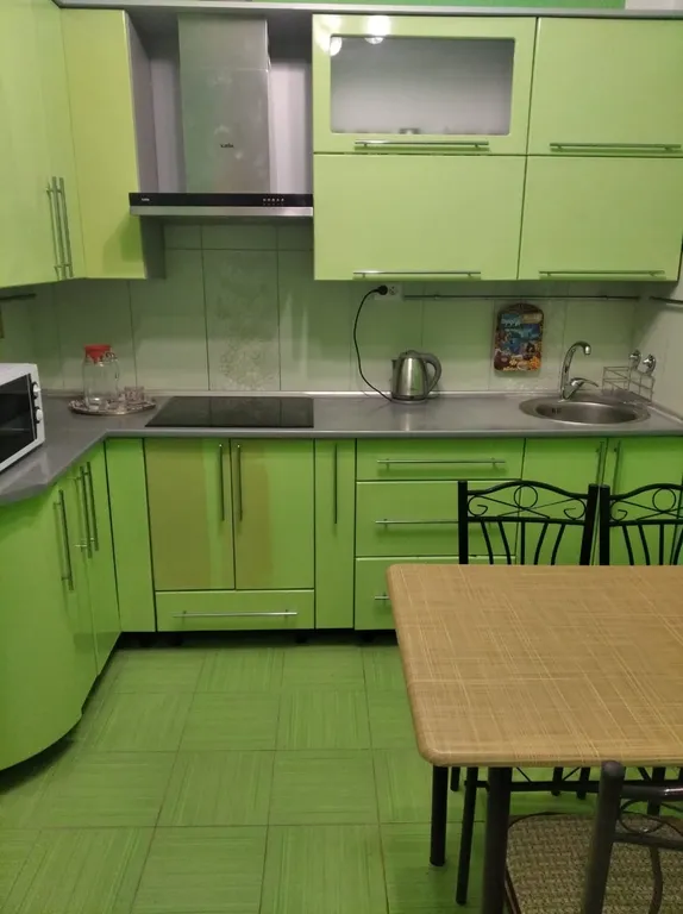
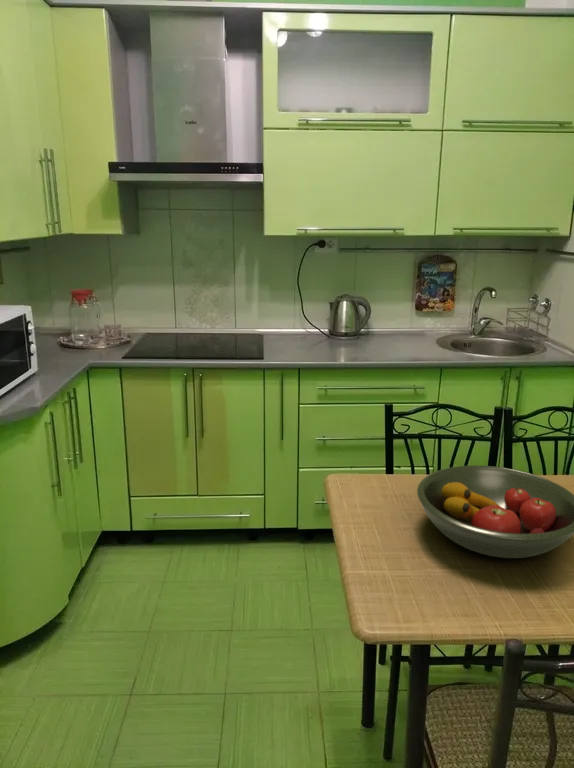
+ fruit bowl [416,464,574,559]
